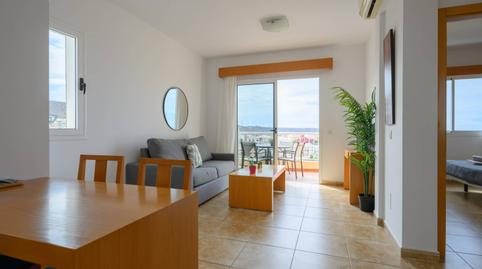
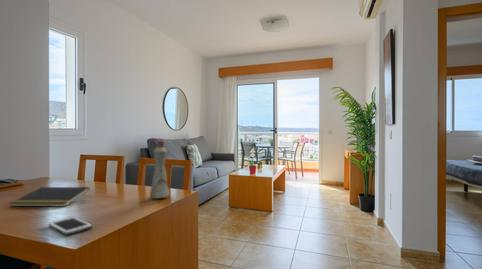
+ bottle [149,139,170,200]
+ notepad [8,186,90,207]
+ cell phone [48,216,94,236]
